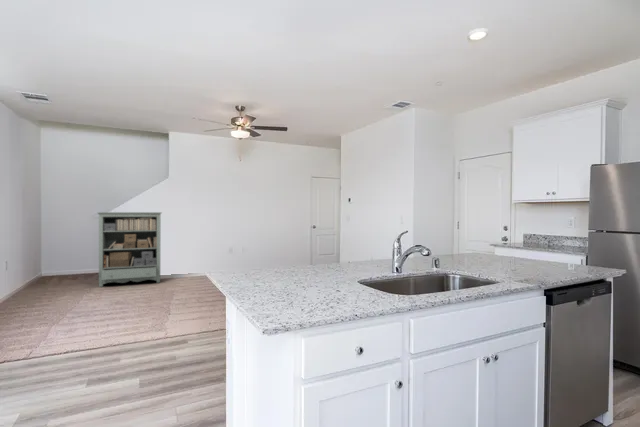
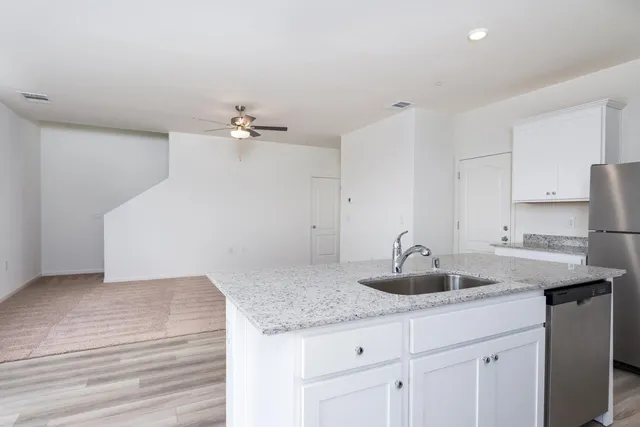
- bookshelf [96,211,163,288]
